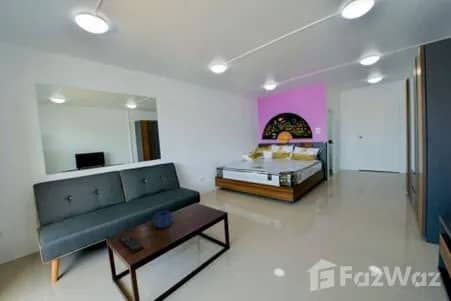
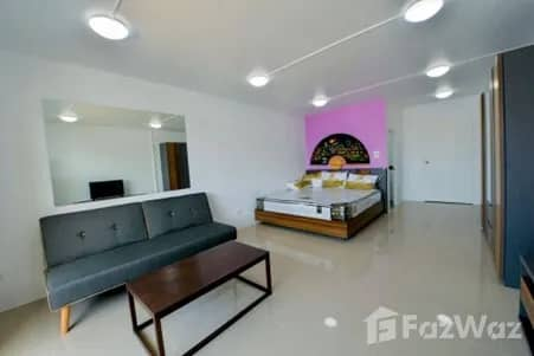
- decorative bowl [151,210,174,229]
- remote control [118,234,144,254]
